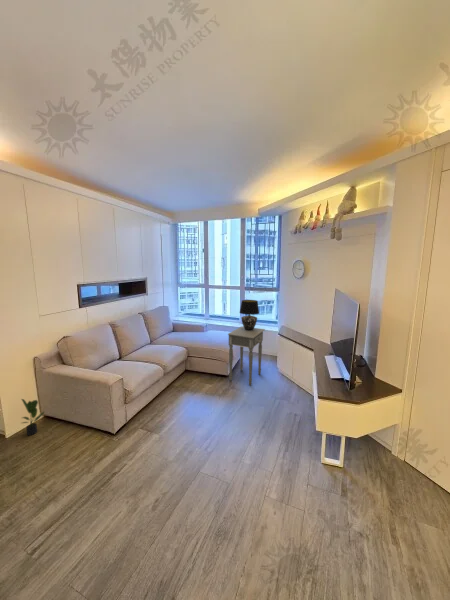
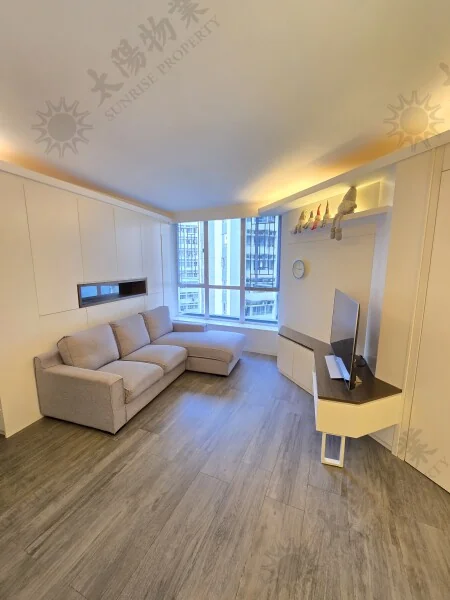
- potted plant [20,398,46,436]
- table lamp [238,299,260,331]
- side table [227,325,266,387]
